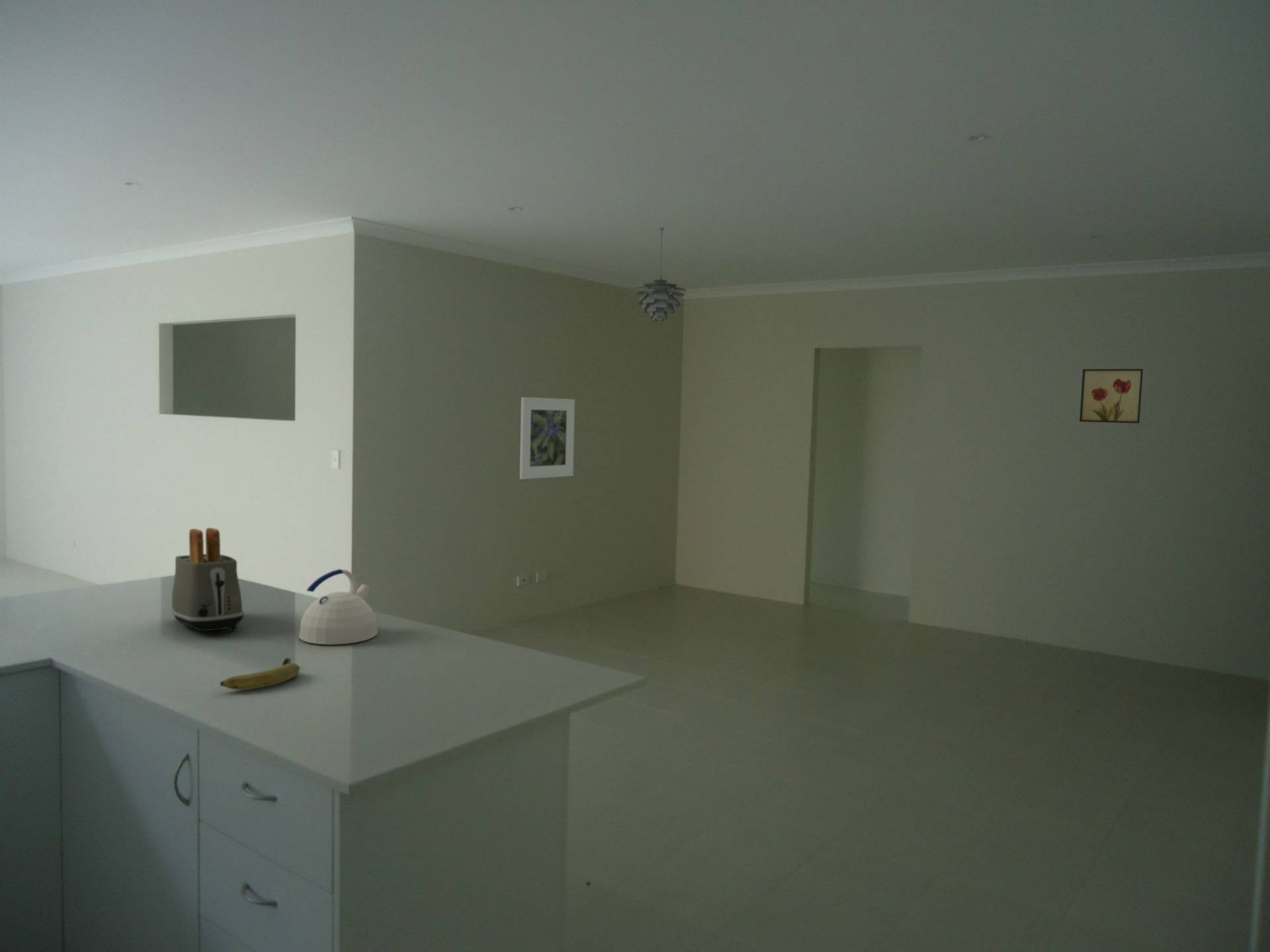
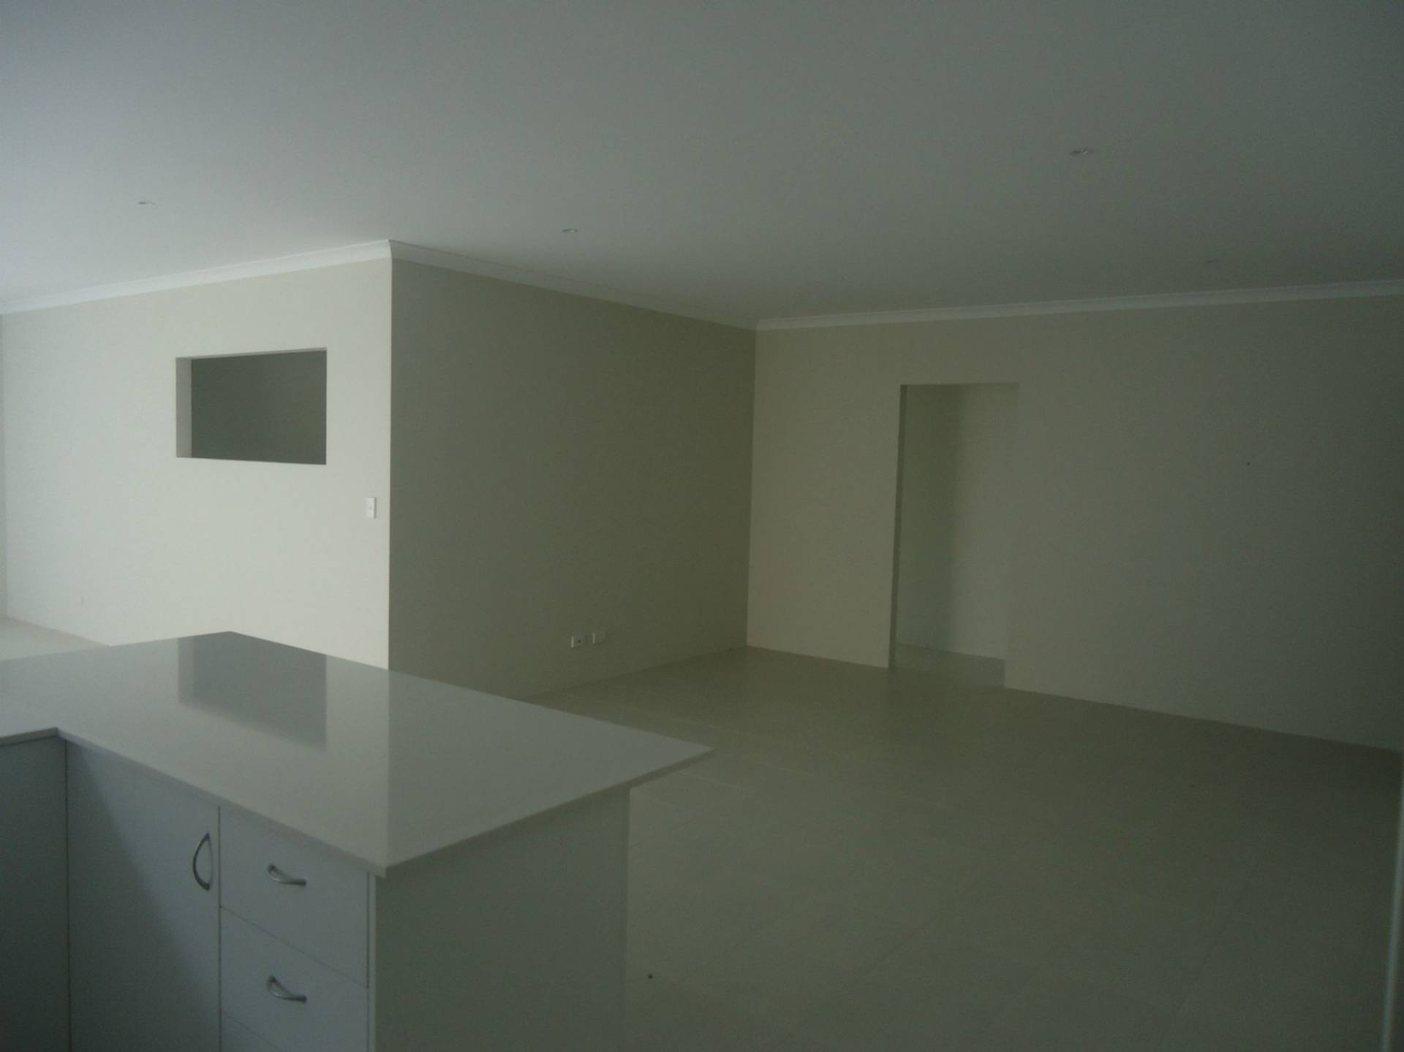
- toaster [170,527,245,631]
- fruit [220,657,300,690]
- wall art [1079,368,1144,424]
- pendant light [634,227,687,322]
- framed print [519,397,575,480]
- kettle [298,569,378,645]
